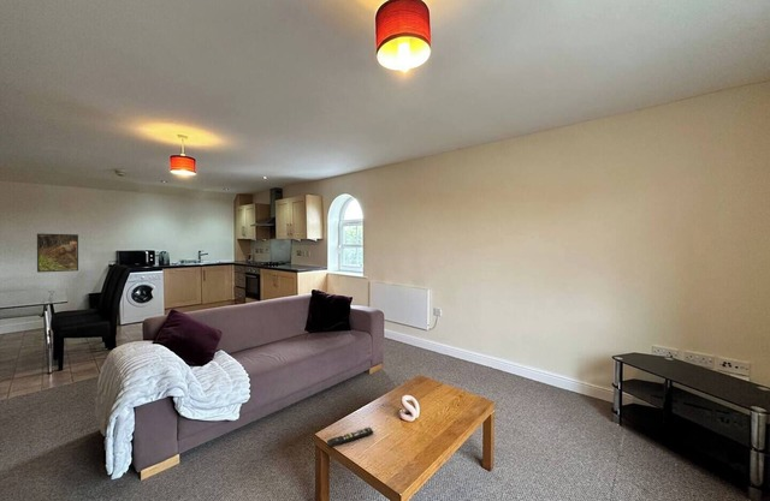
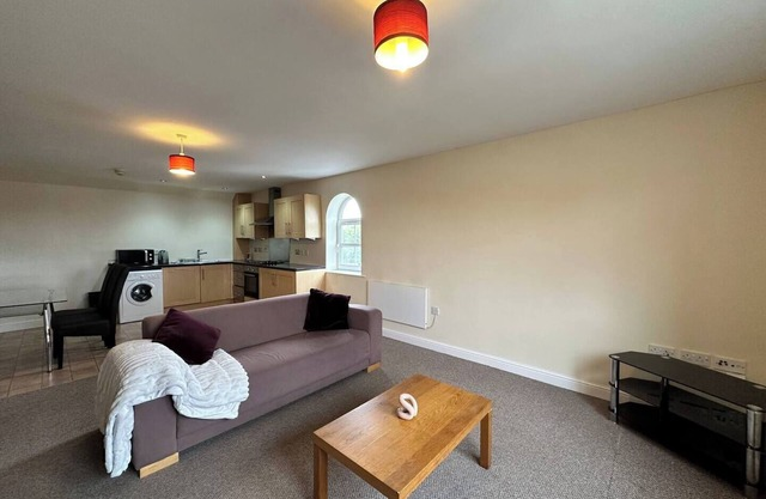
- remote control [326,427,374,449]
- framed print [36,232,79,274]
